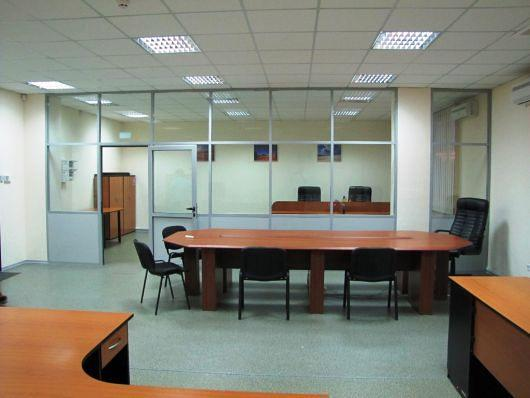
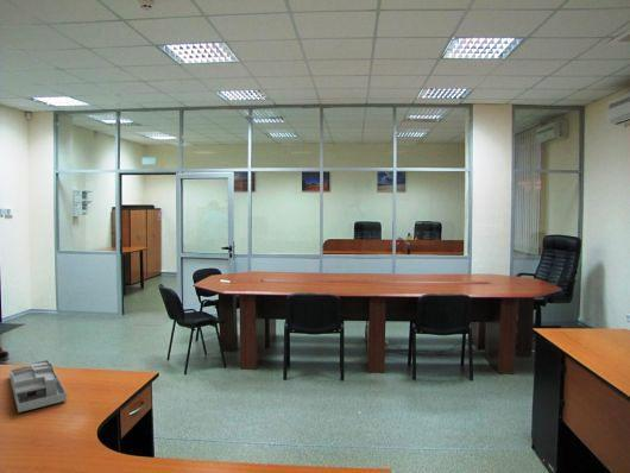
+ desk organizer [8,359,68,414]
